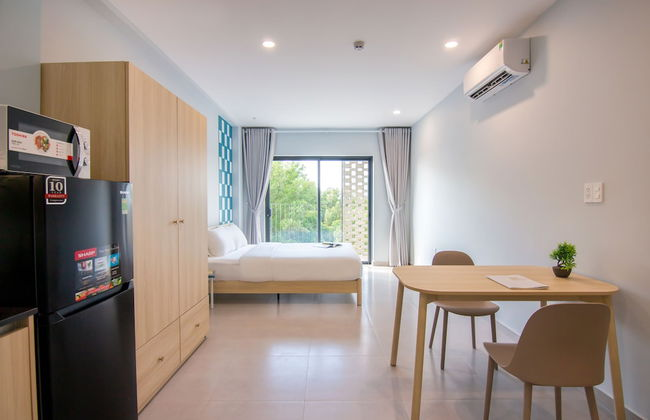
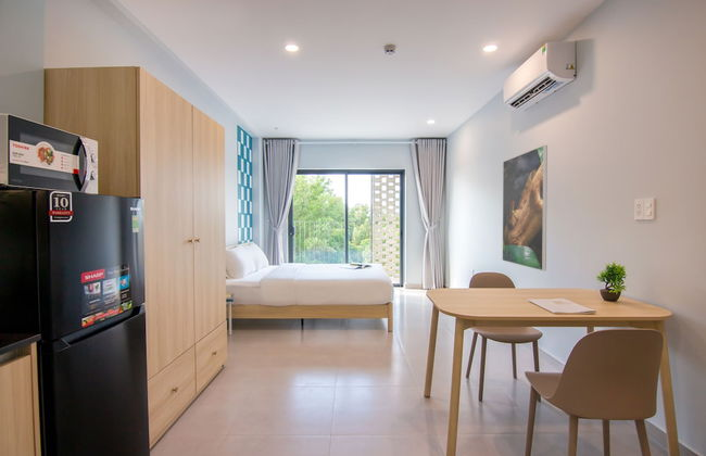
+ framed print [502,144,549,271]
